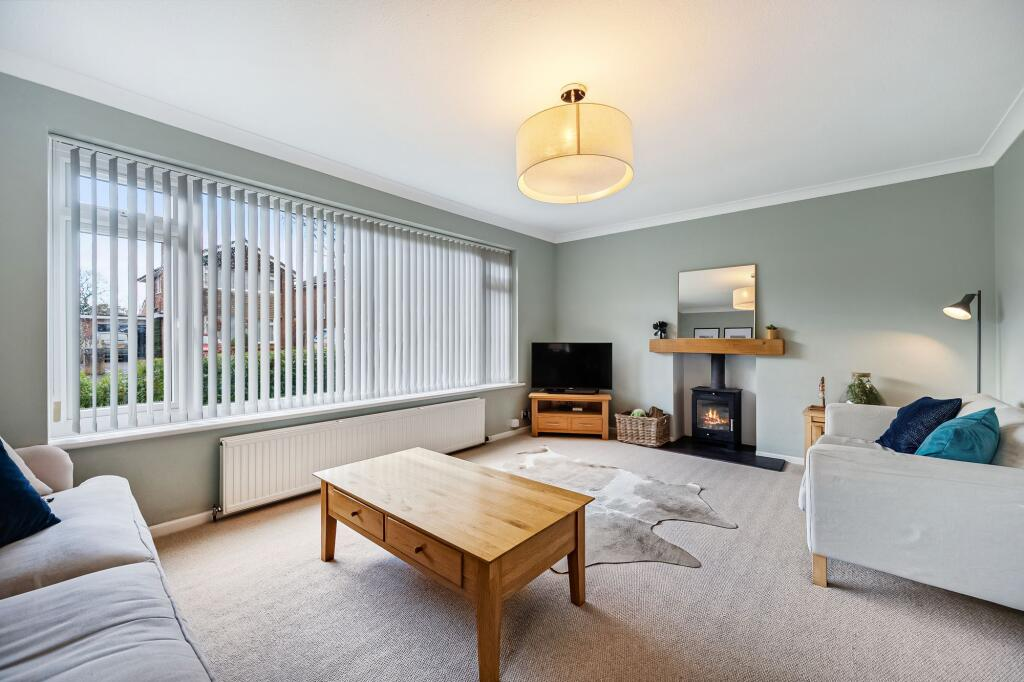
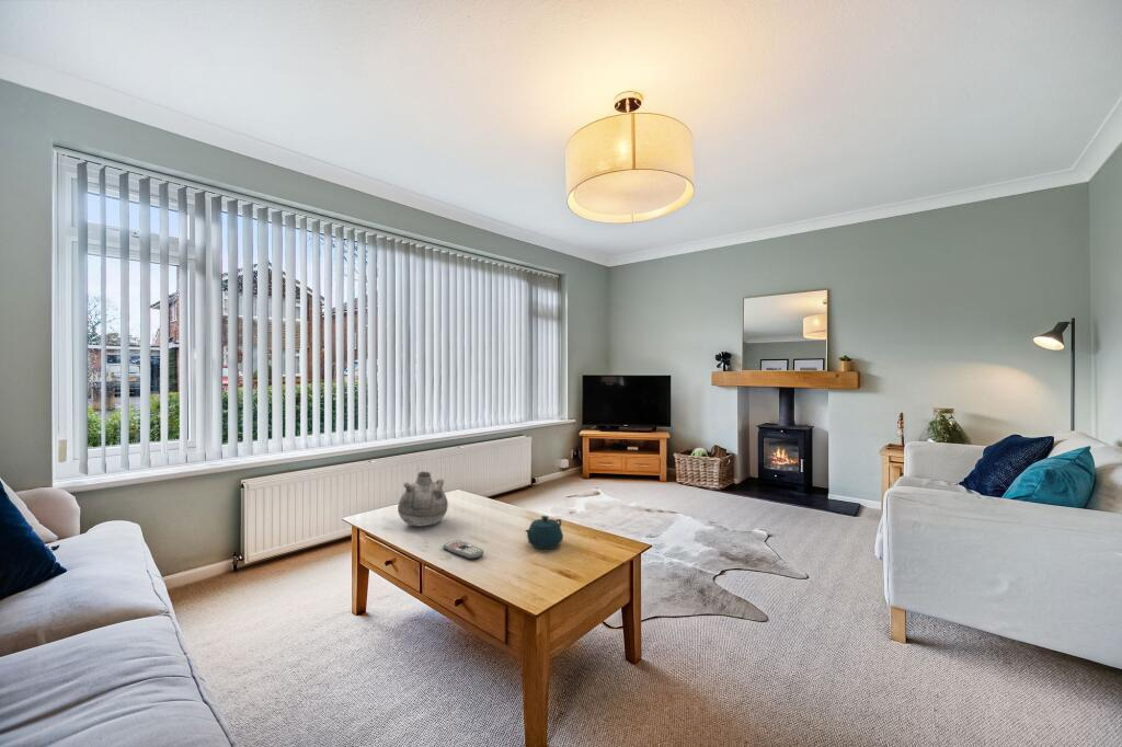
+ vase [397,470,449,527]
+ remote control [442,539,484,560]
+ teapot [524,515,564,550]
